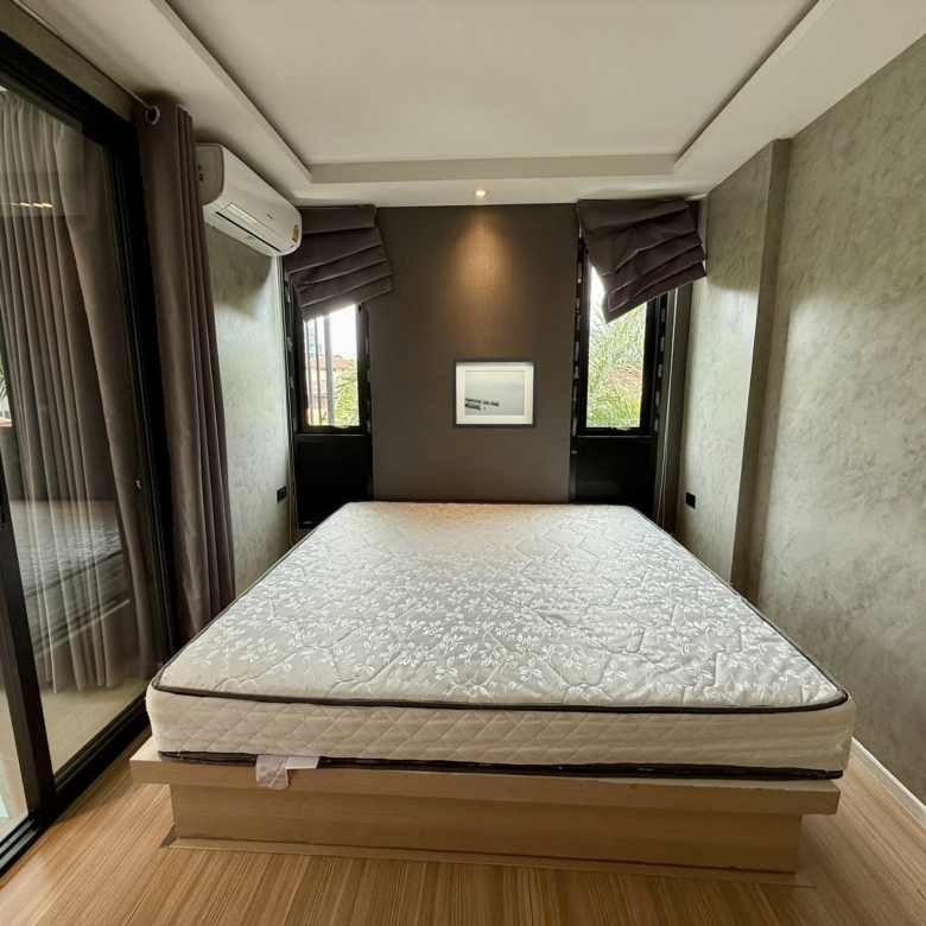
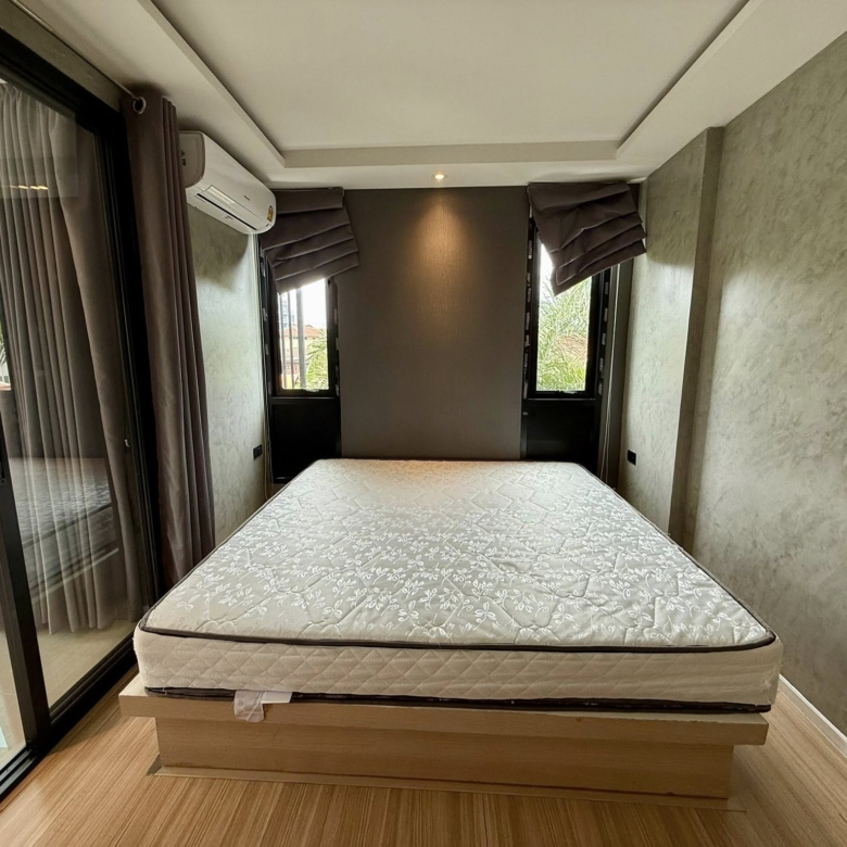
- wall art [451,356,539,430]
